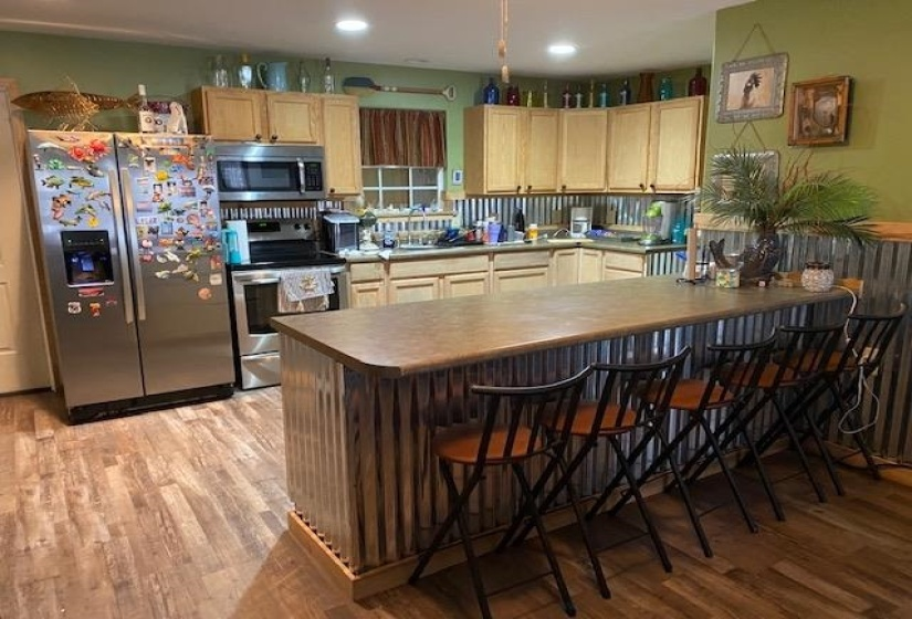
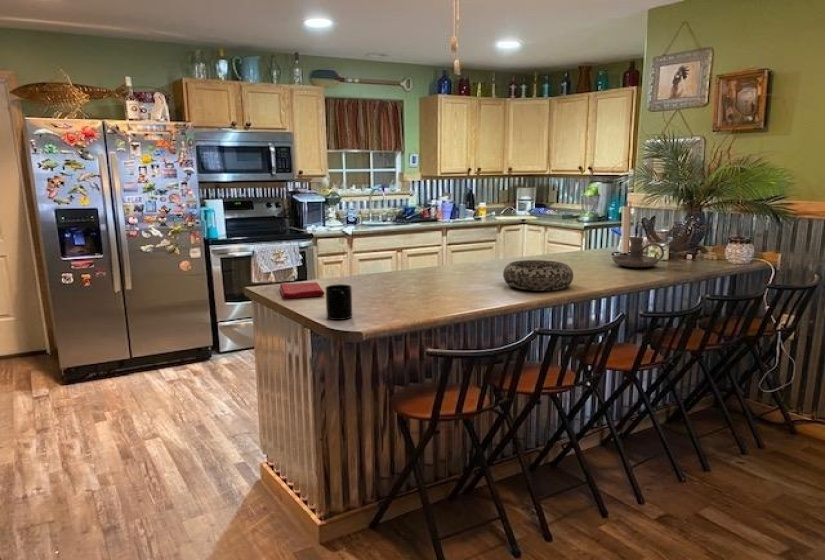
+ candle holder [612,236,665,268]
+ decorative bowl [502,259,574,292]
+ mug [324,283,353,321]
+ dish towel [279,281,325,300]
